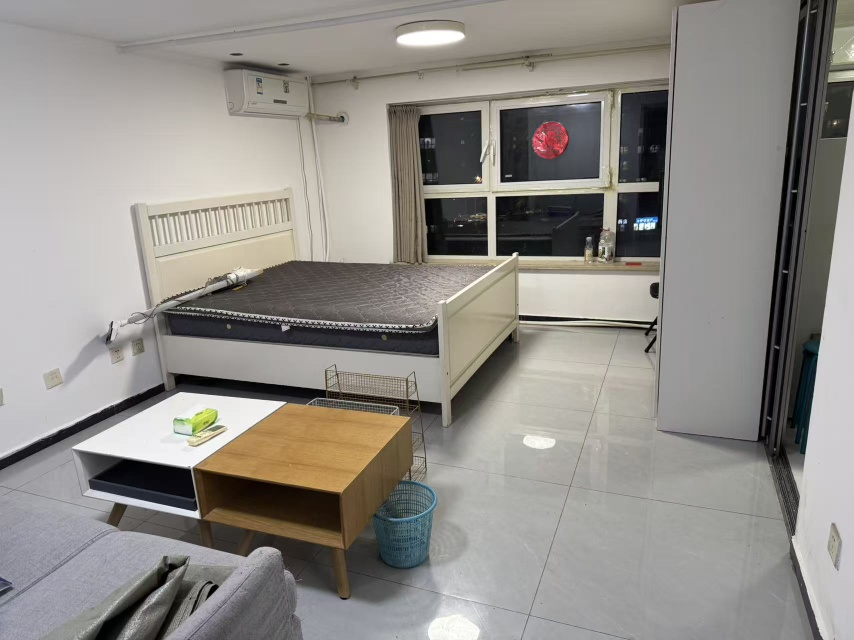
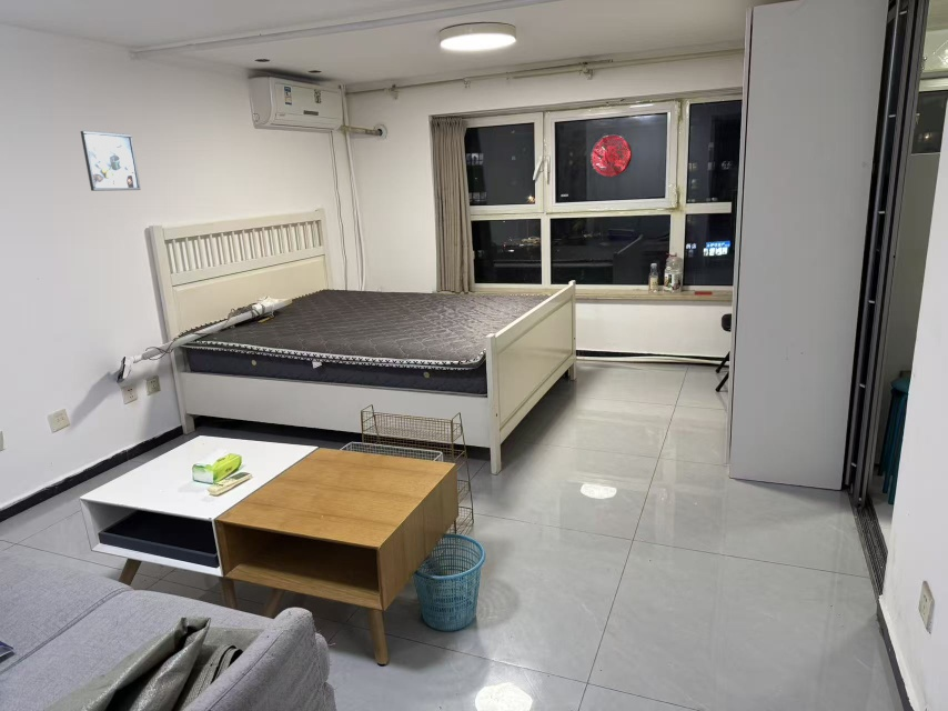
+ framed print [80,130,142,192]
